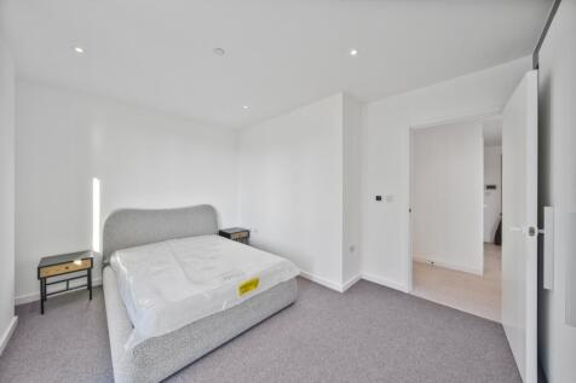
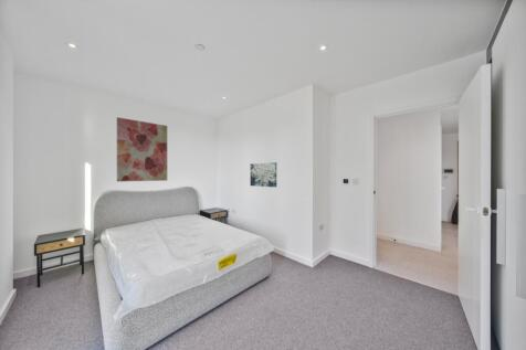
+ wall art [250,161,277,188]
+ wall art [116,116,168,182]
